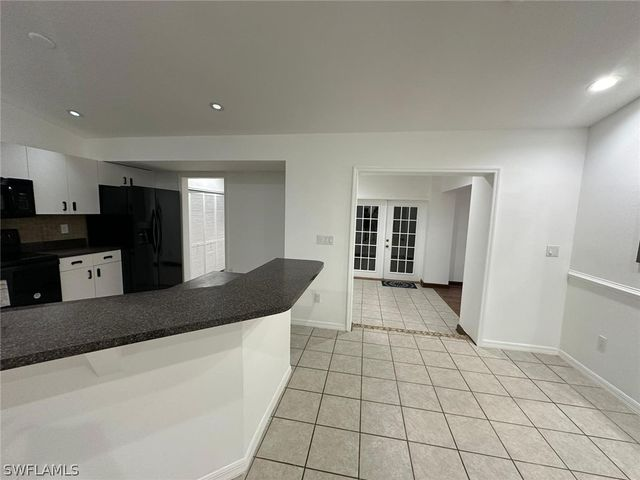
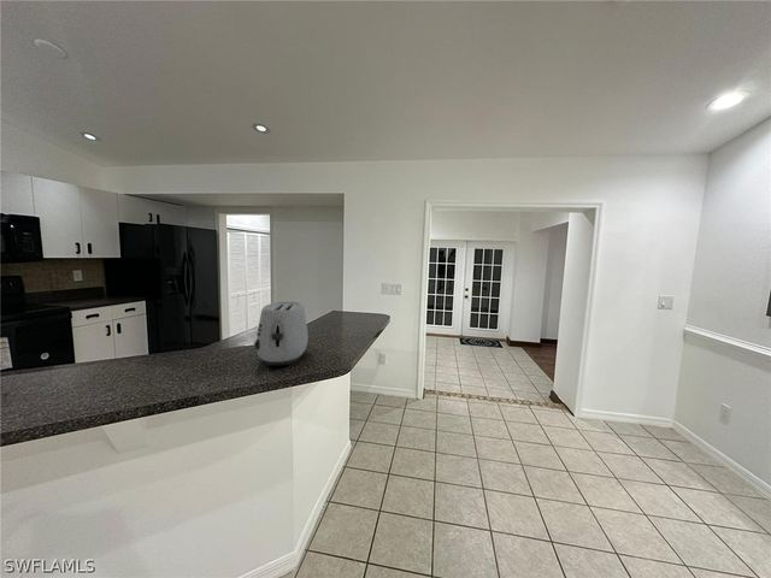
+ toaster [253,301,310,366]
